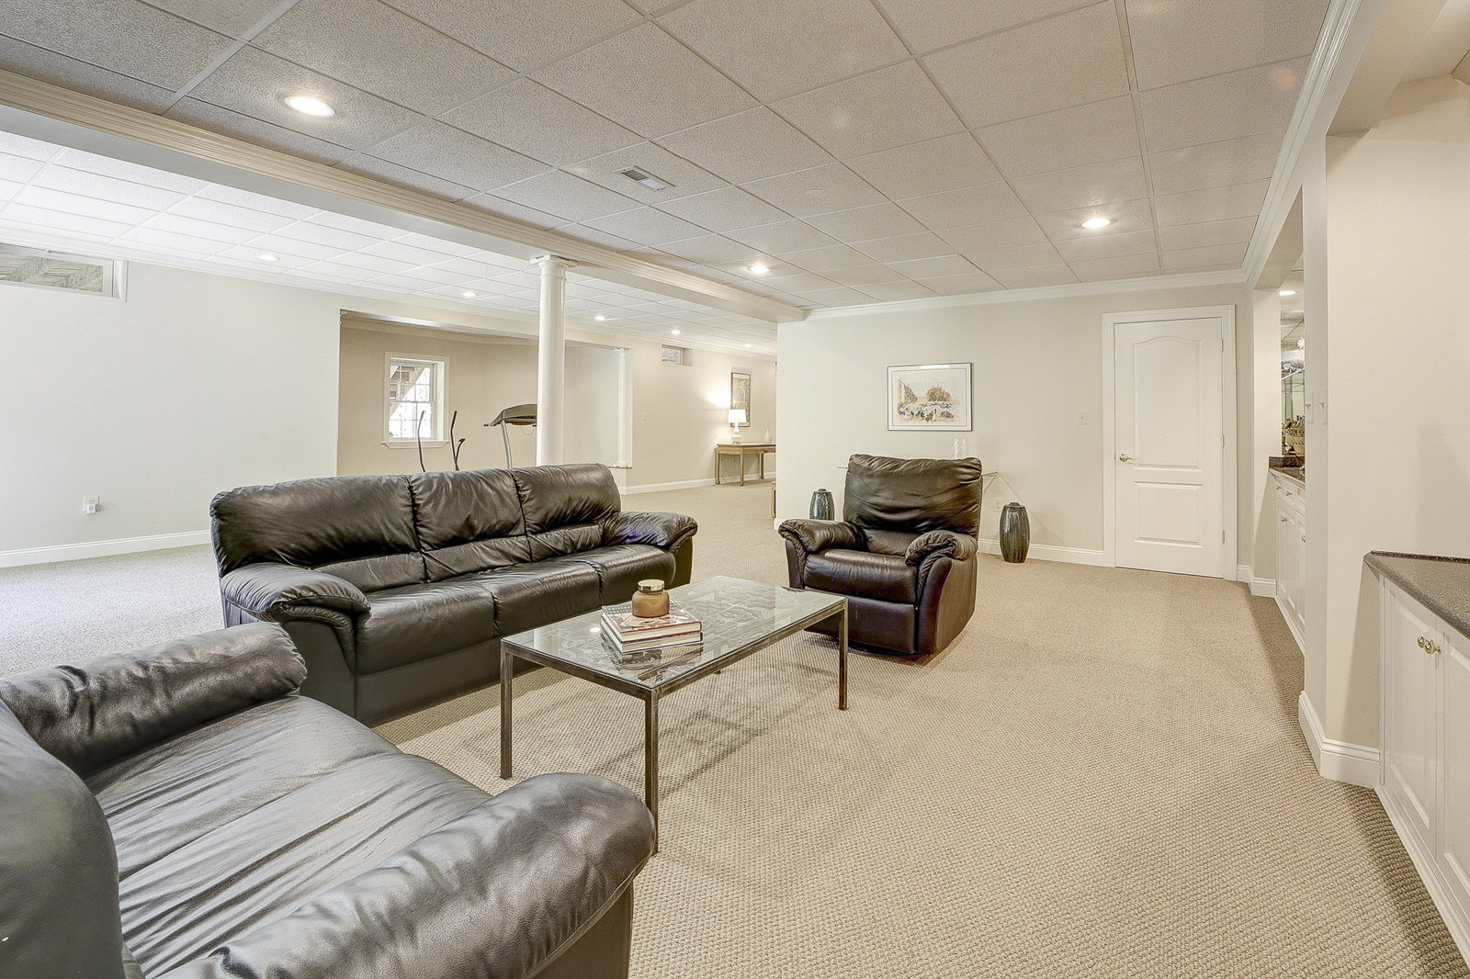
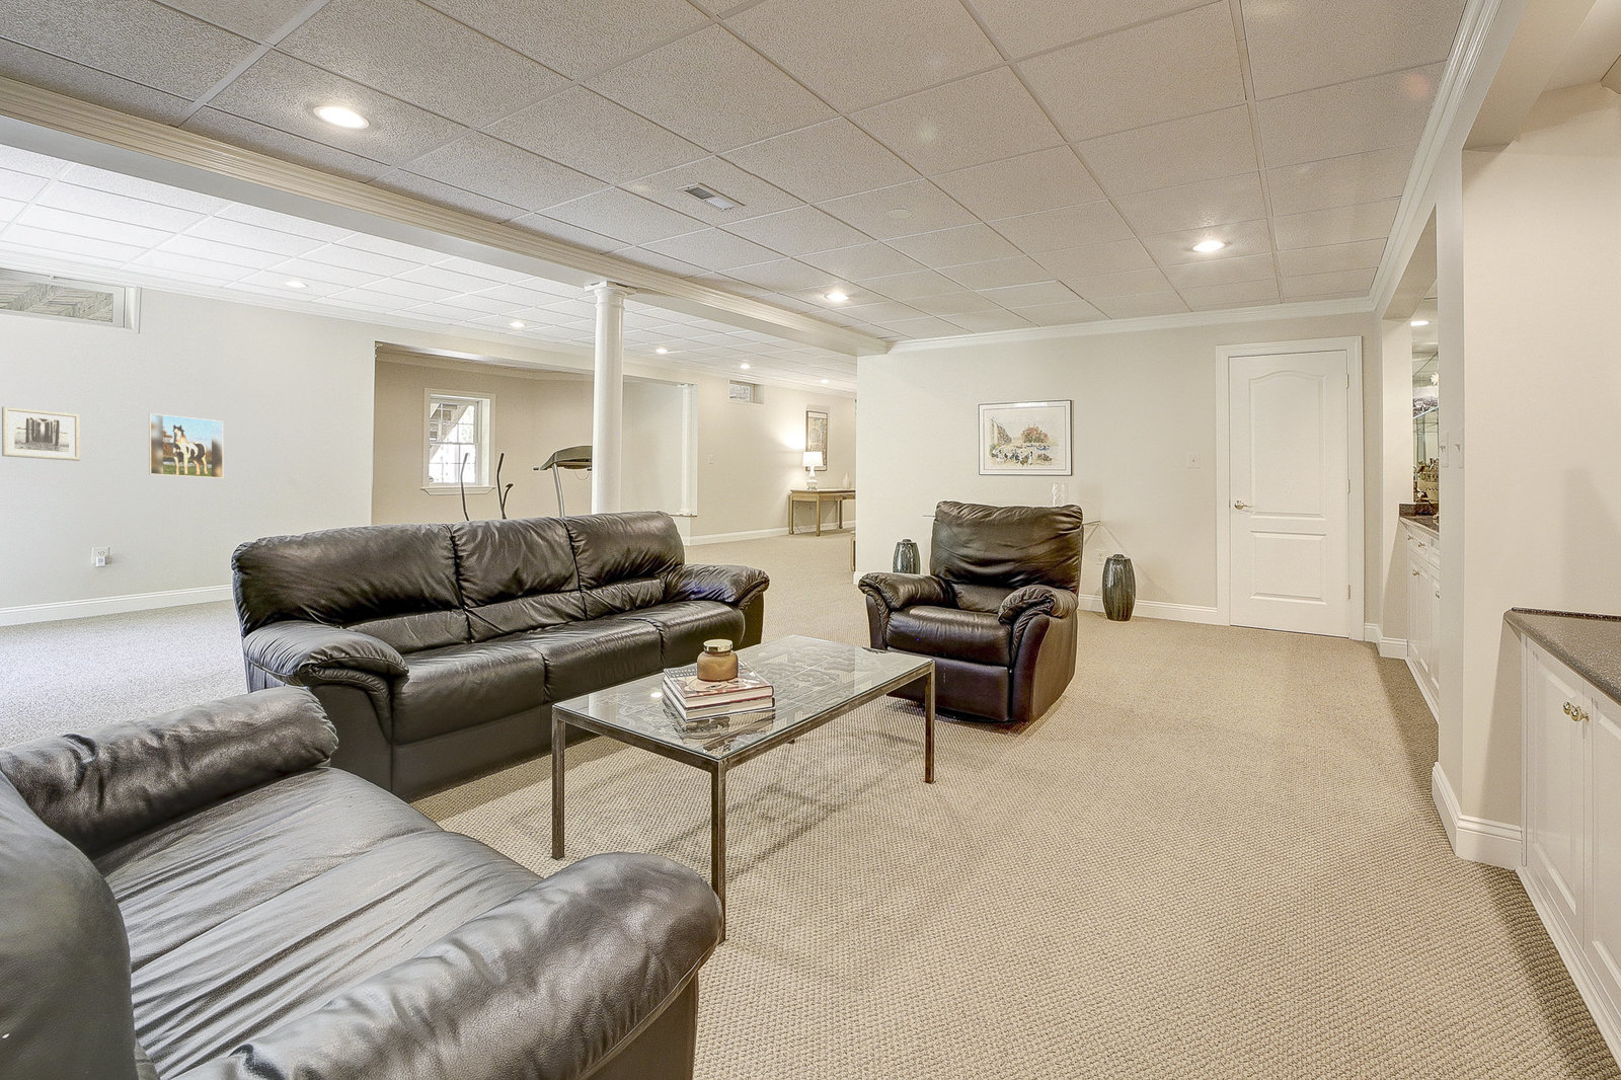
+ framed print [148,412,224,480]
+ wall art [1,406,81,462]
